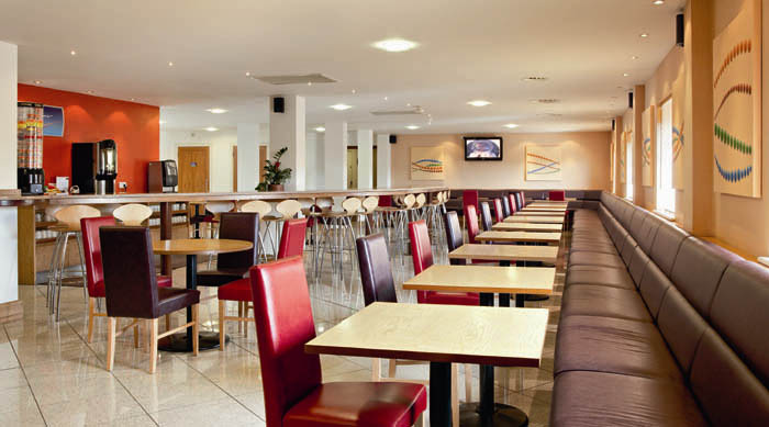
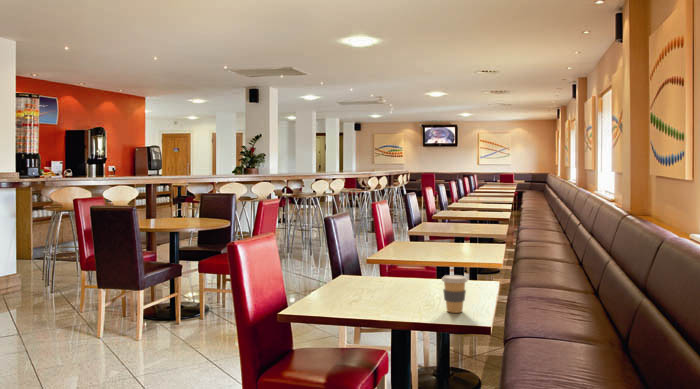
+ coffee cup [441,274,469,314]
